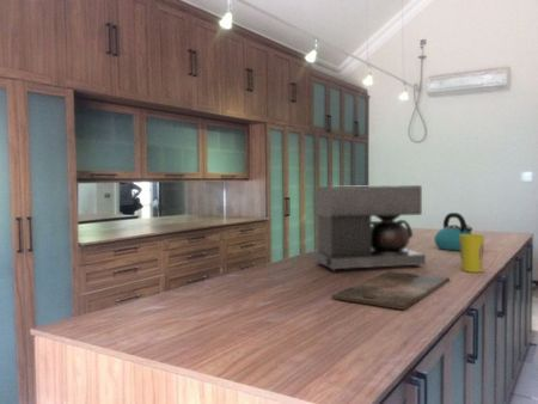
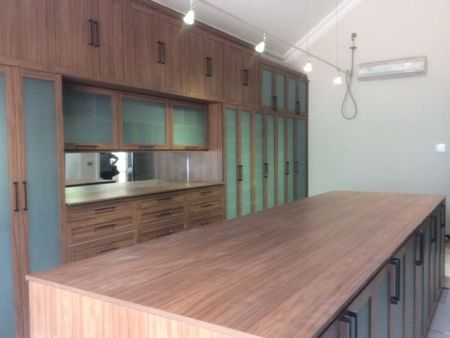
- coffee maker [313,184,427,273]
- cup [459,233,485,274]
- cutting board [330,270,451,311]
- kettle [433,212,473,251]
